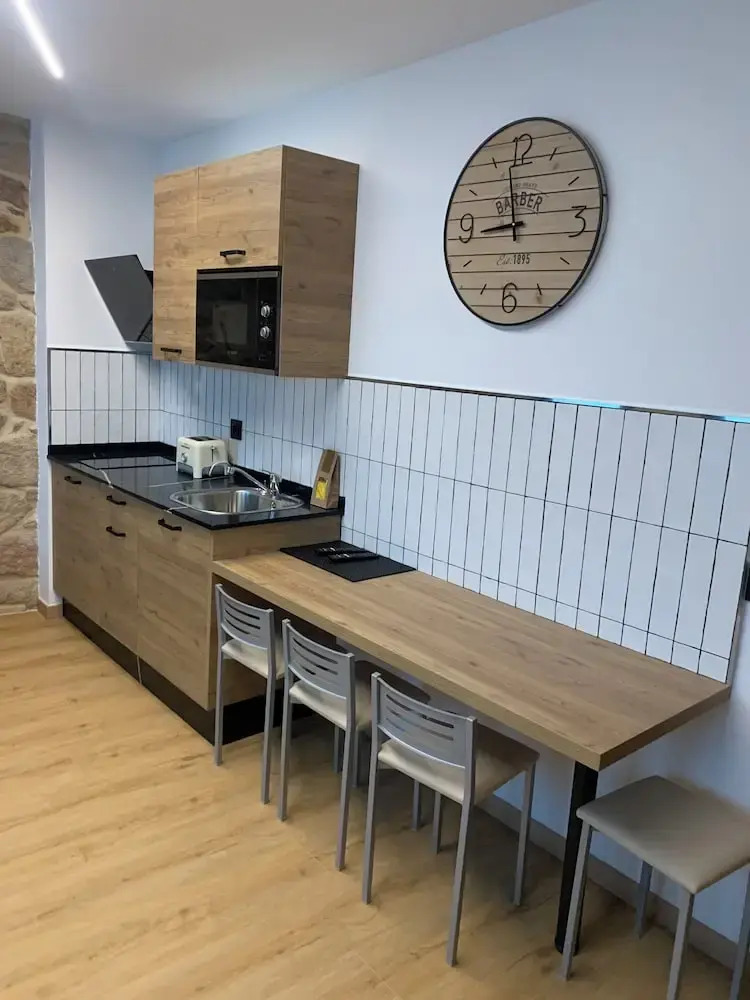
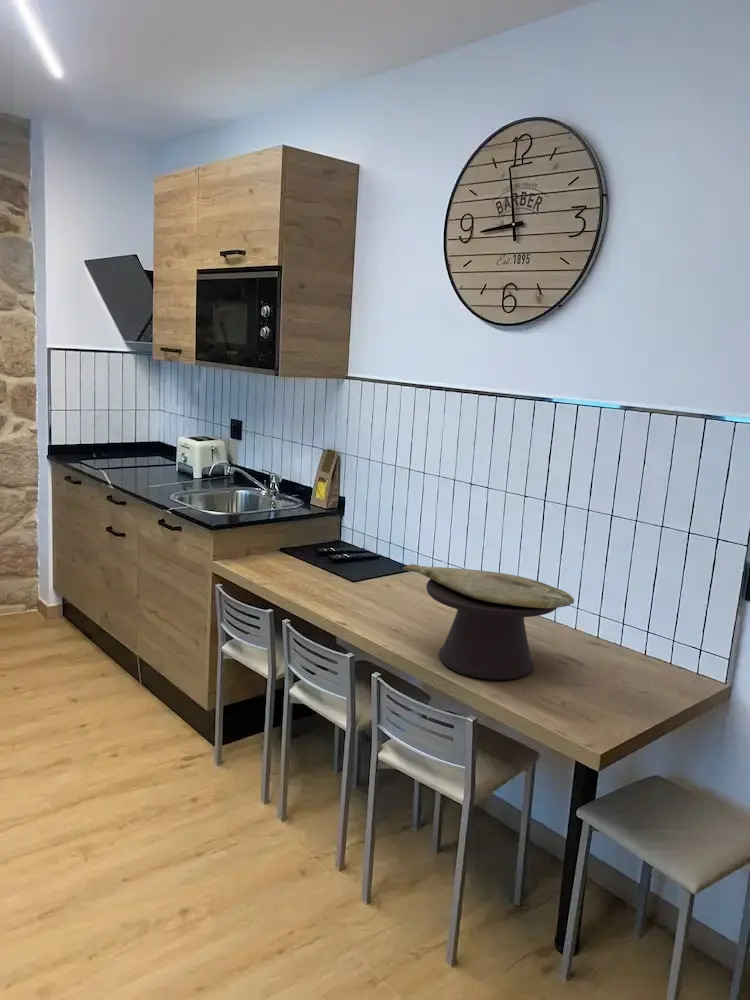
+ decorative bowl [402,563,575,681]
